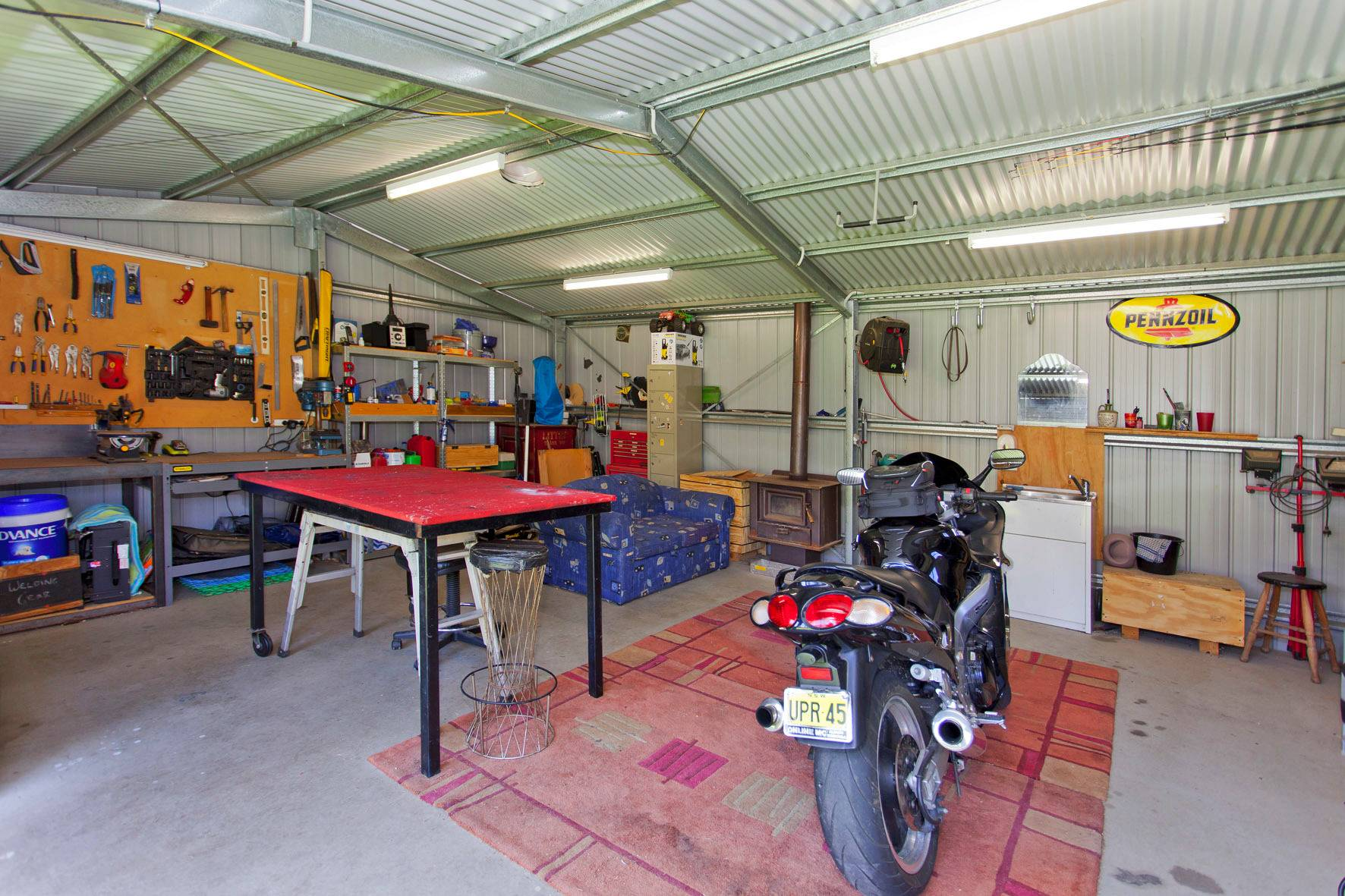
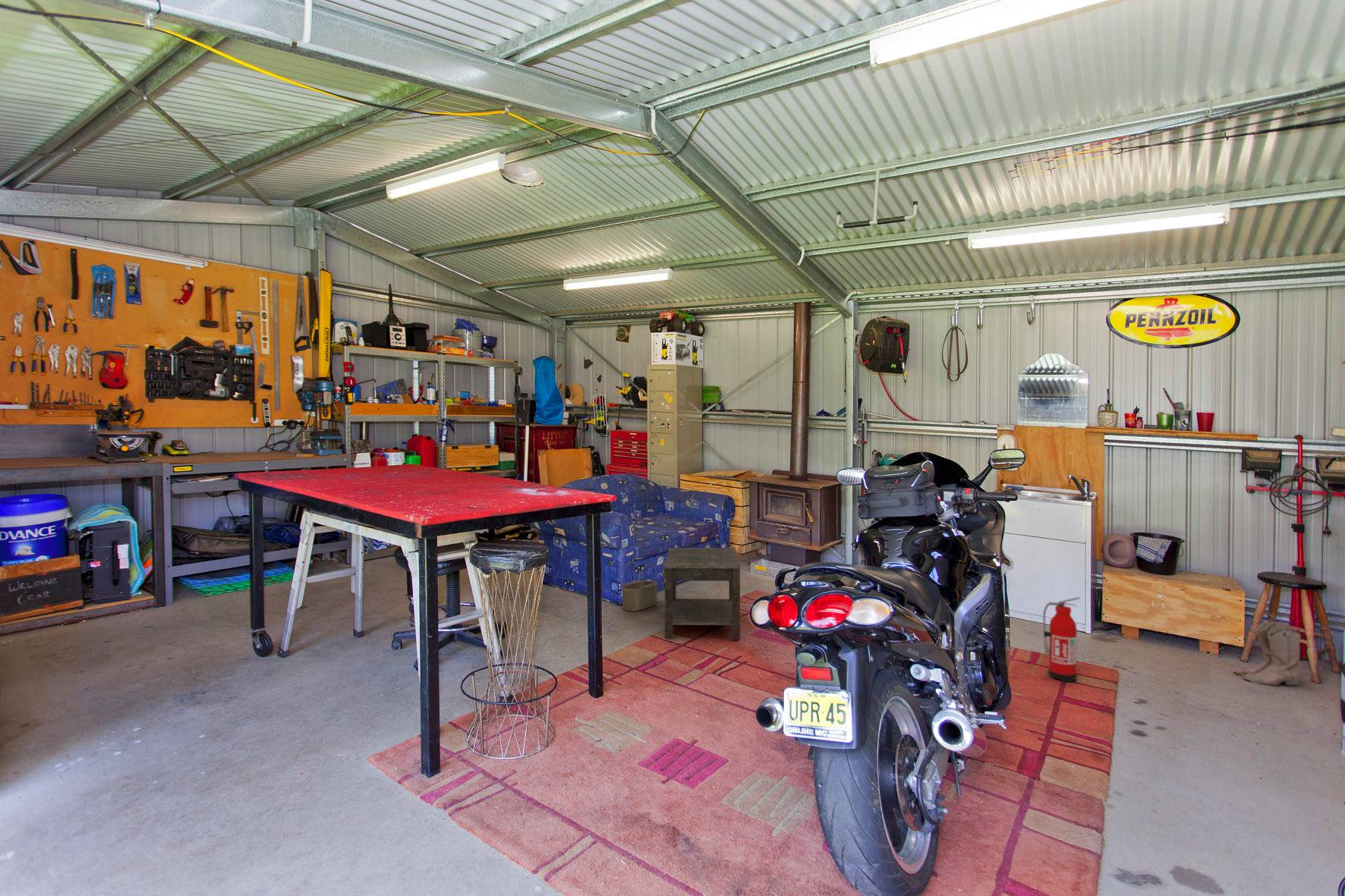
+ boots [1233,620,1302,686]
+ fire extinguisher [1042,596,1081,682]
+ wicker basket [621,561,658,612]
+ side table [663,547,741,640]
